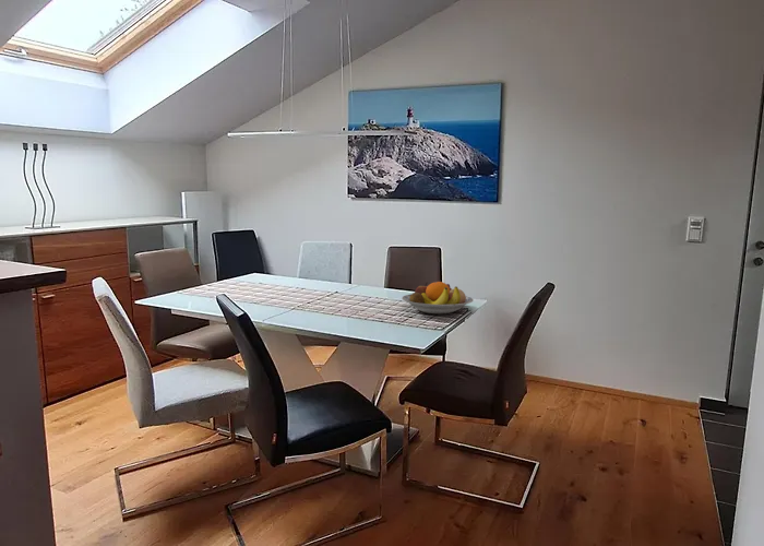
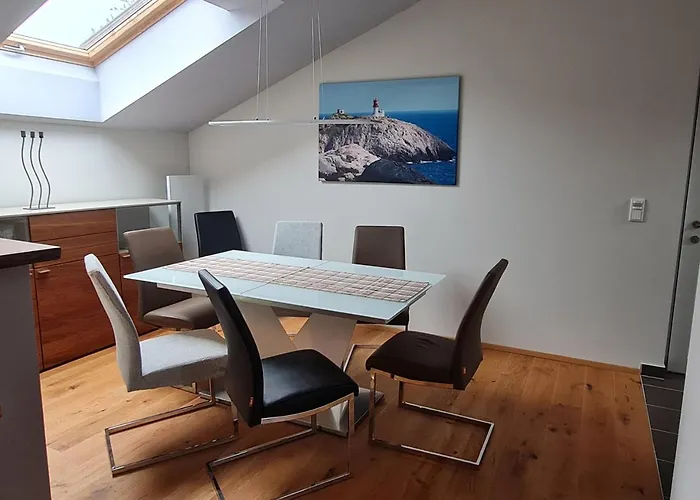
- fruit bowl [401,281,475,314]
